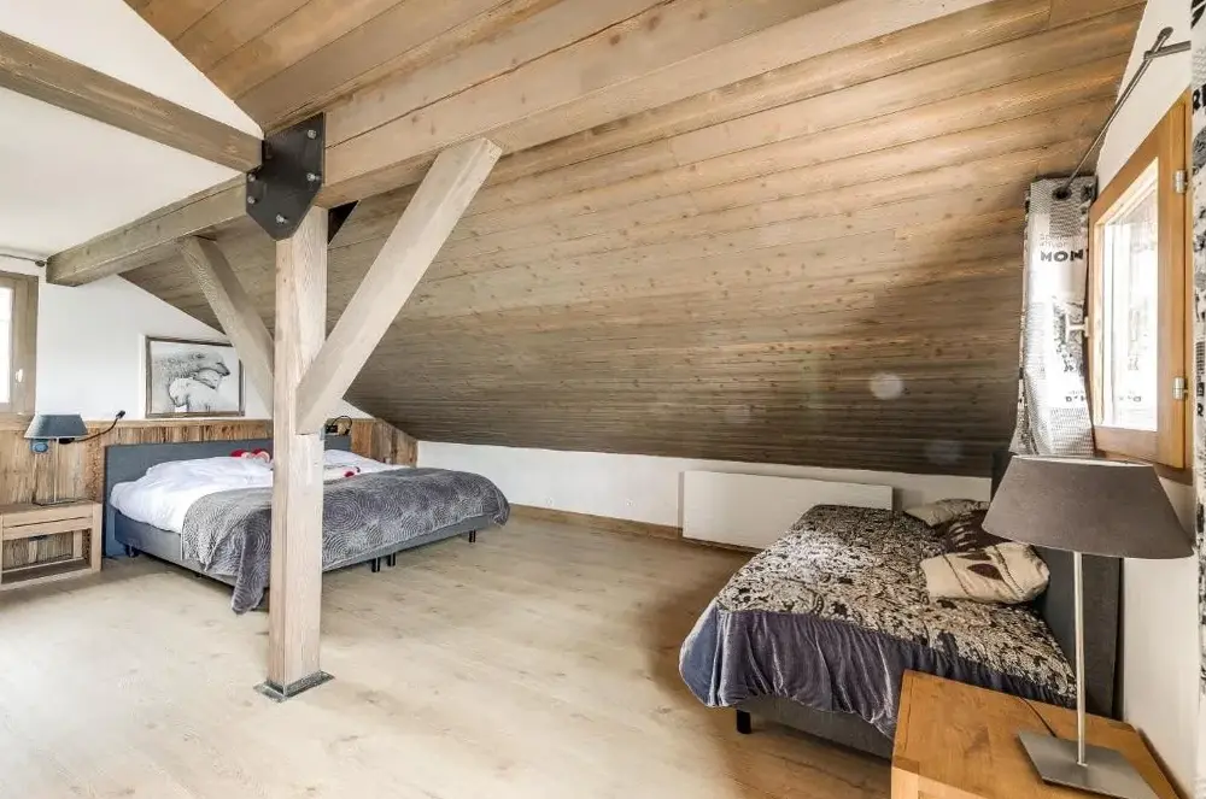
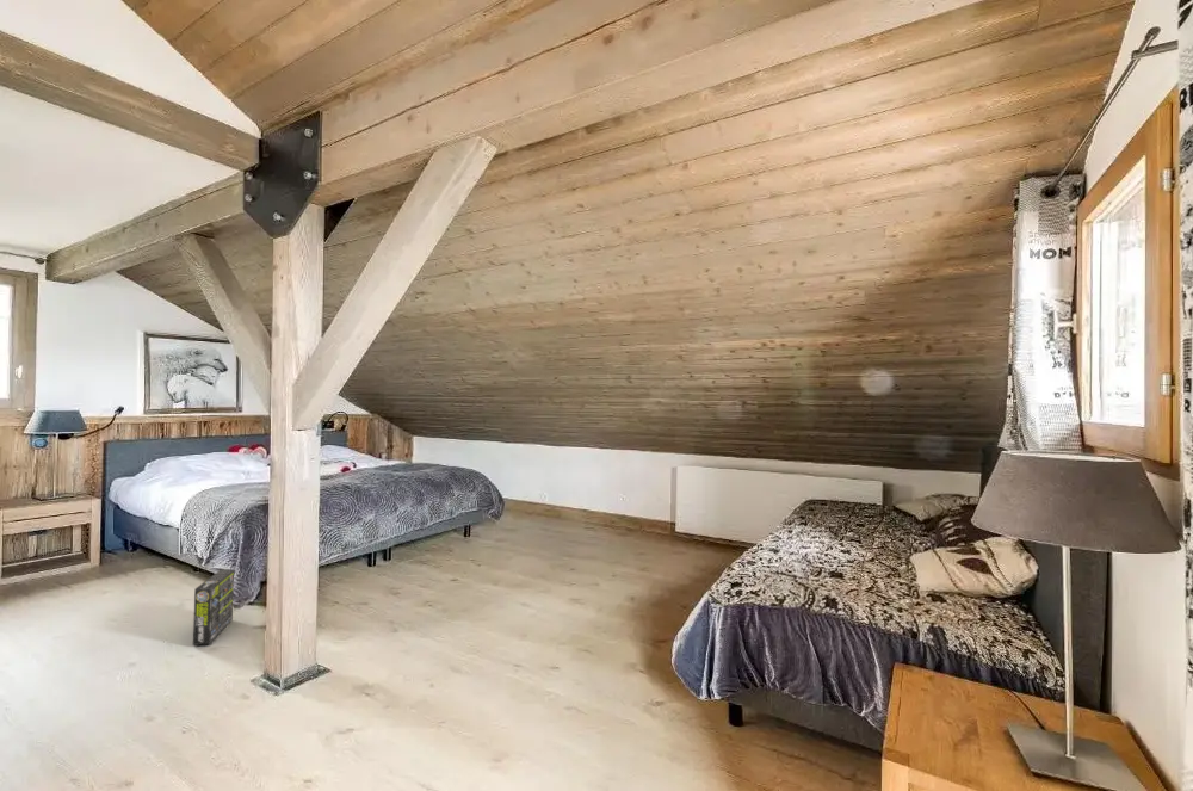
+ box [192,569,235,647]
